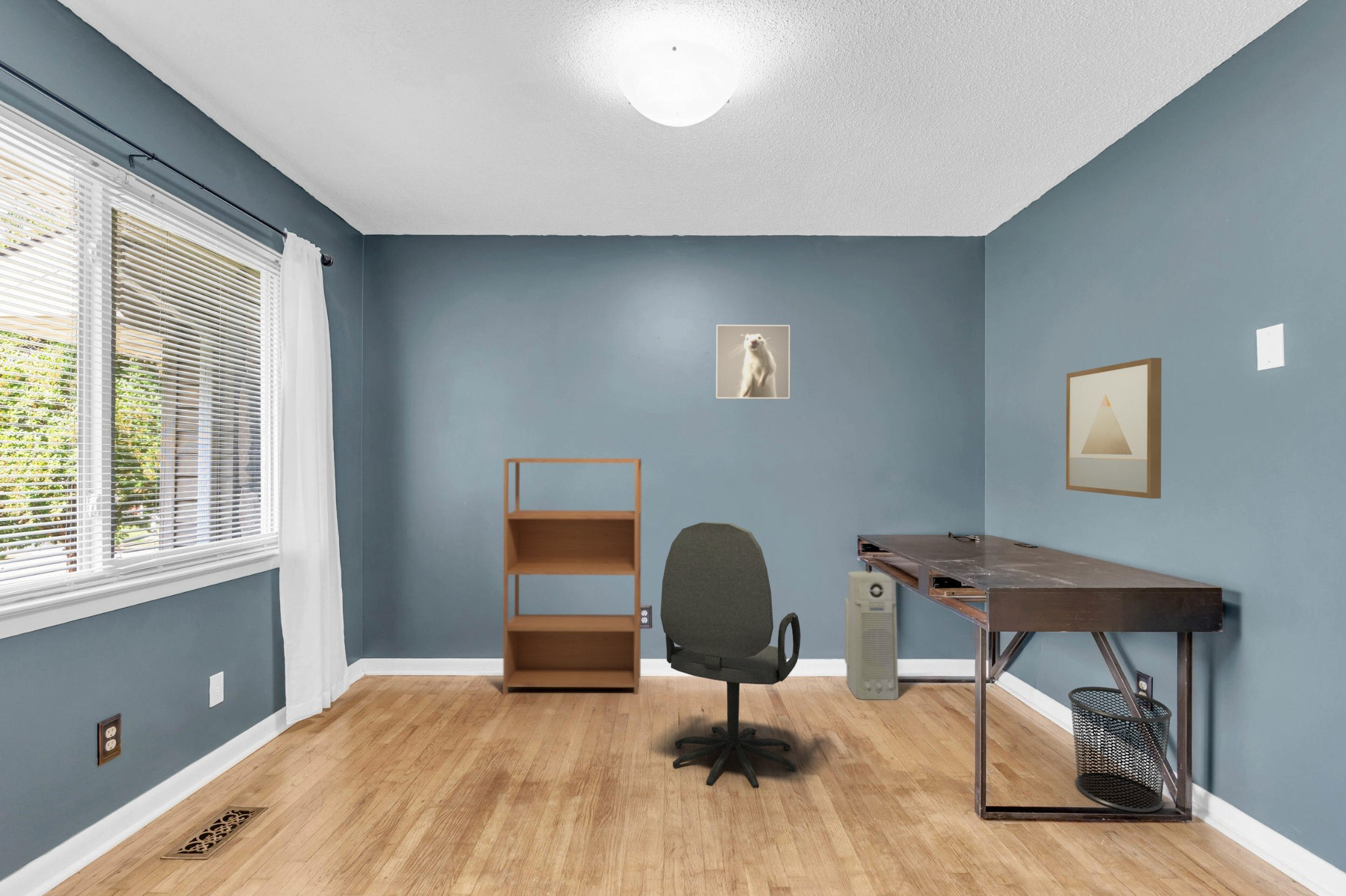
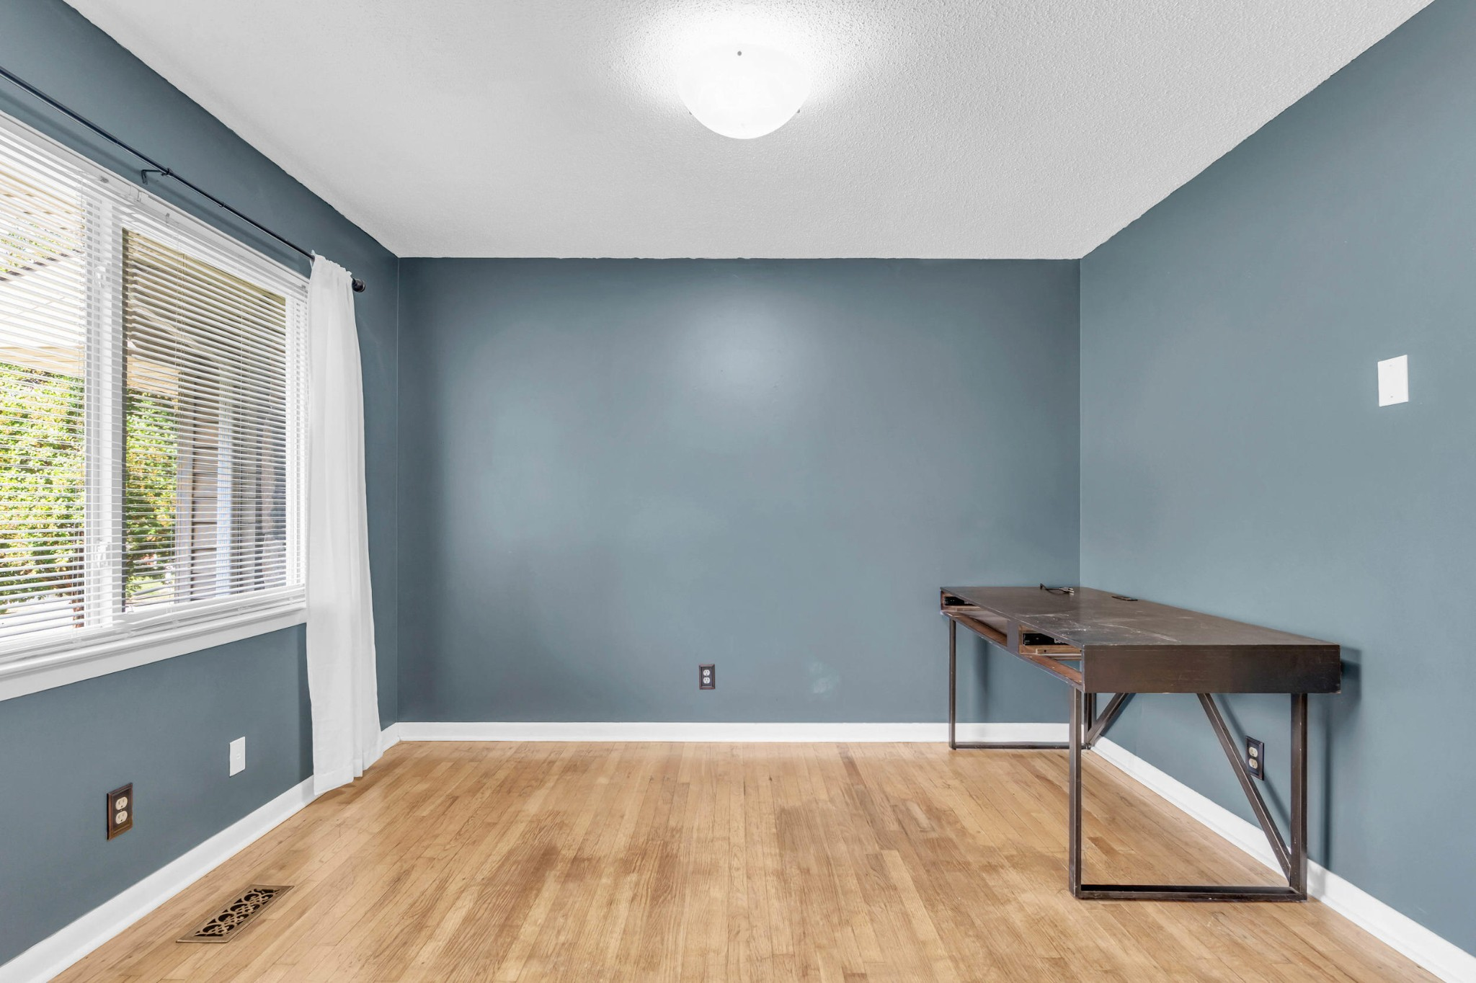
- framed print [715,324,791,399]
- waste bin [1067,686,1172,813]
- air purifier [844,571,899,700]
- office chair [660,521,801,789]
- bookshelf [502,457,642,695]
- wall art [1065,357,1162,499]
